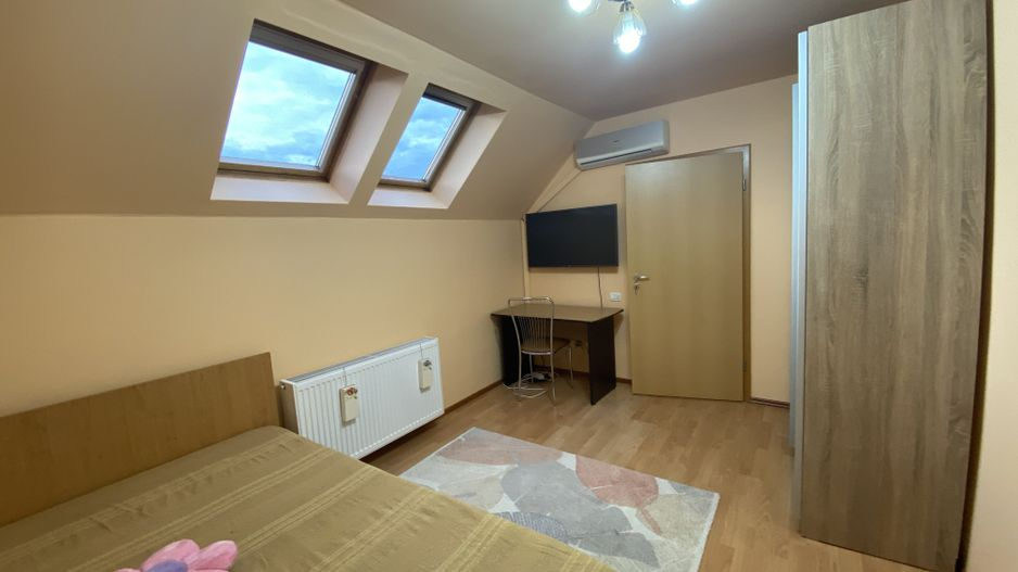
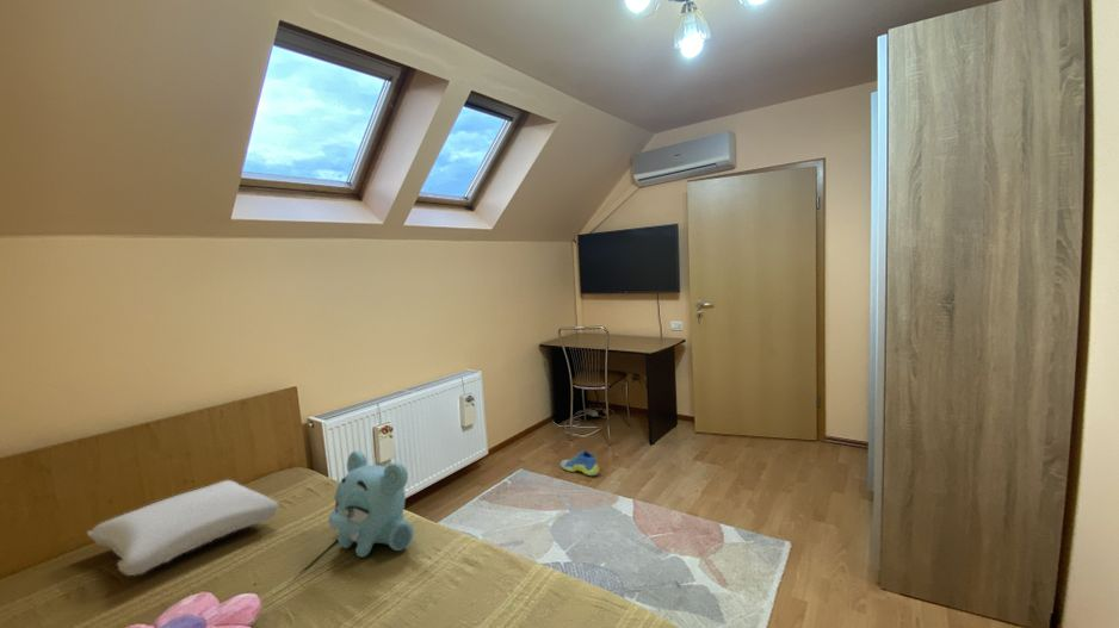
+ teddy bear [328,449,415,559]
+ sneaker [560,449,600,477]
+ pillow [86,479,280,577]
